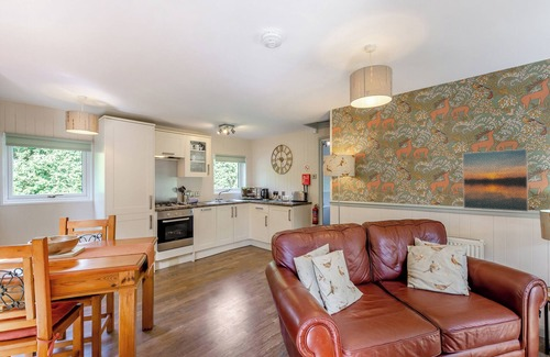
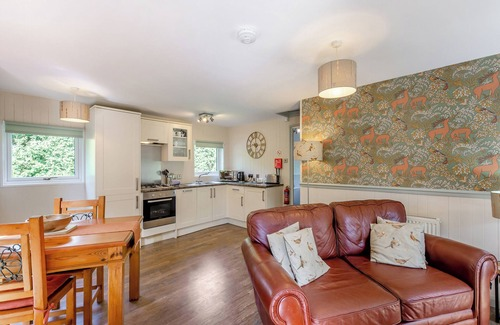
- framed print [462,148,529,213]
